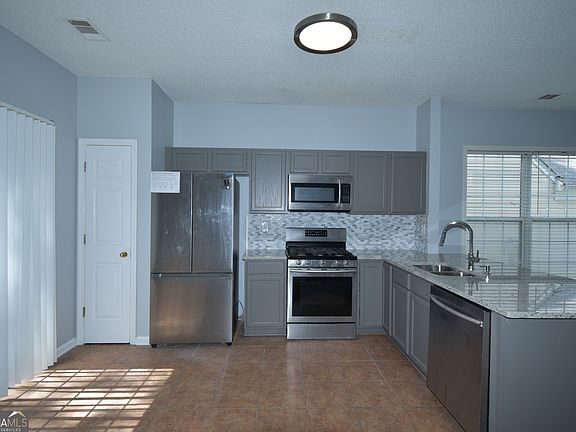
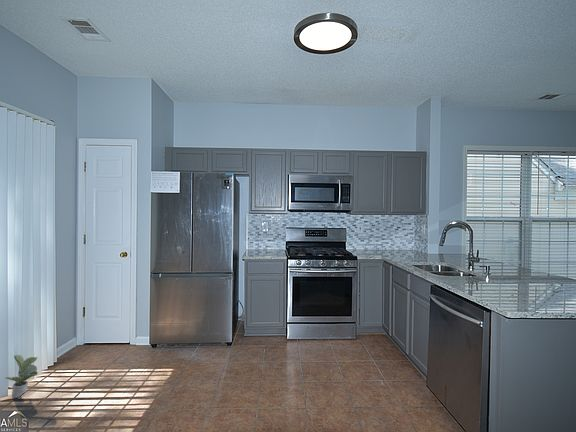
+ potted plant [4,354,39,399]
